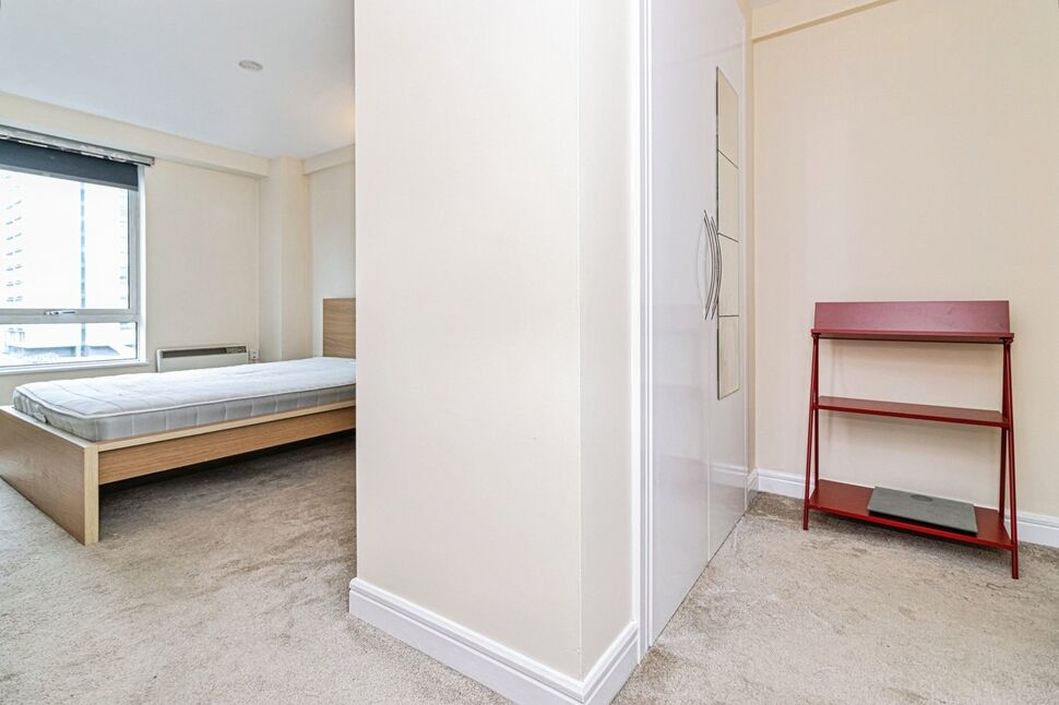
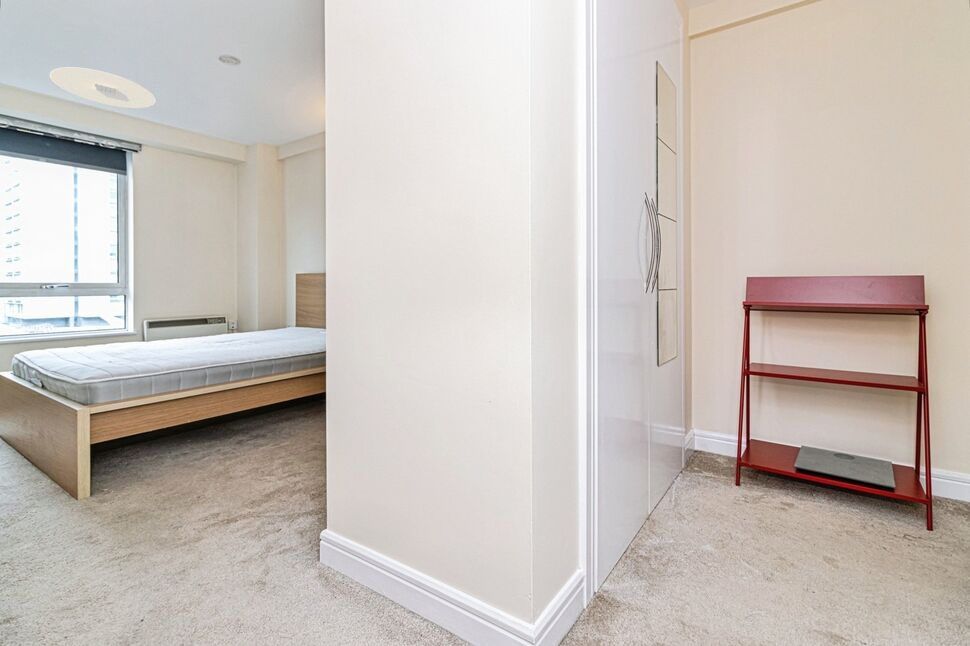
+ ceiling light [49,66,157,109]
